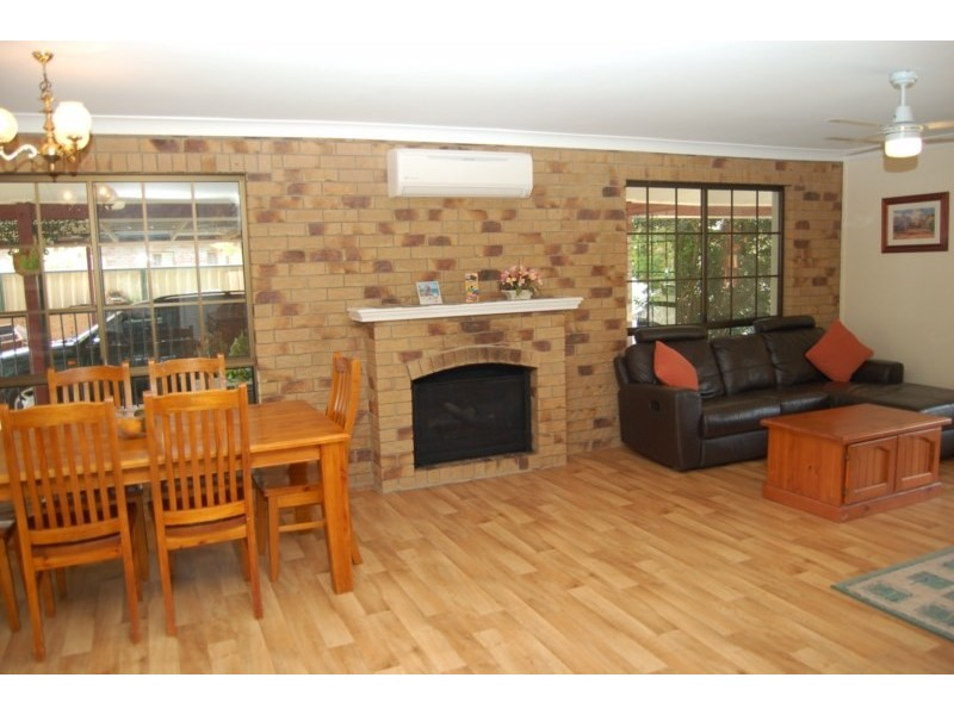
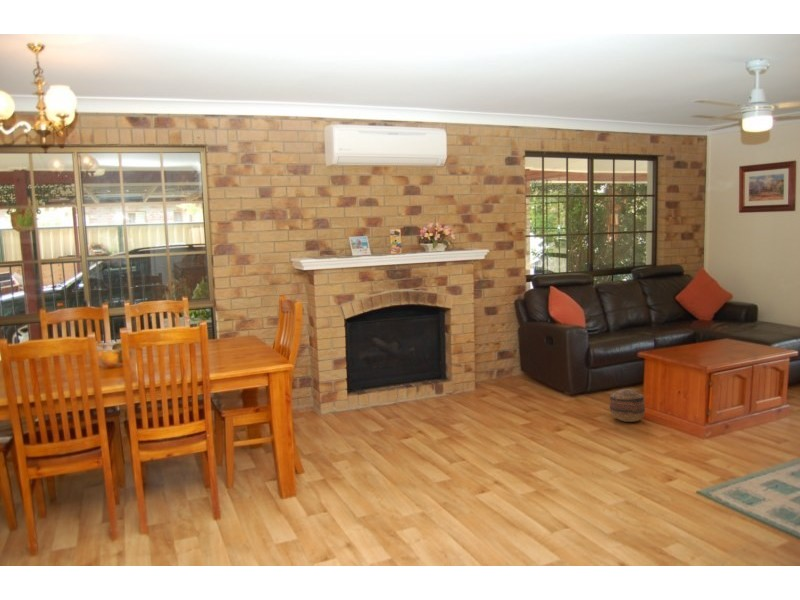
+ basket [609,388,646,423]
